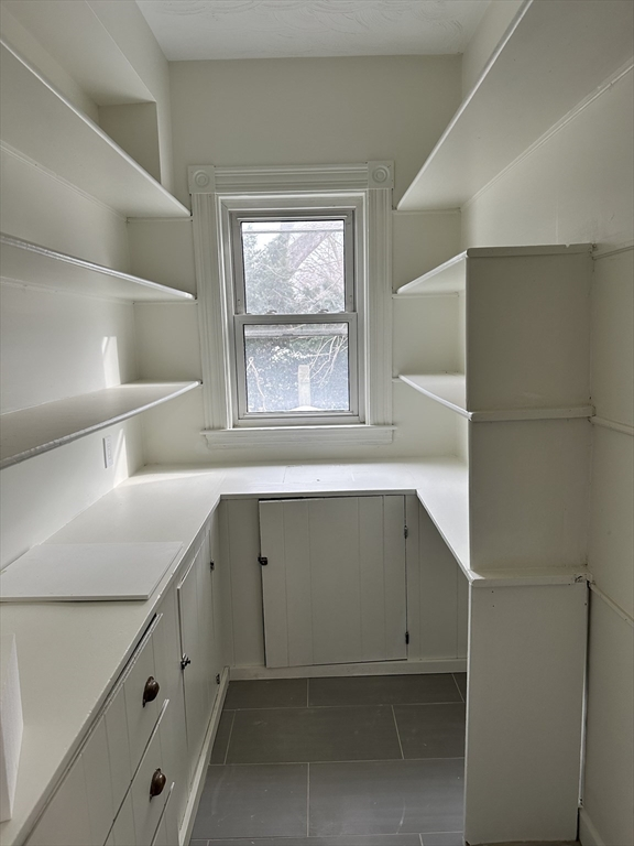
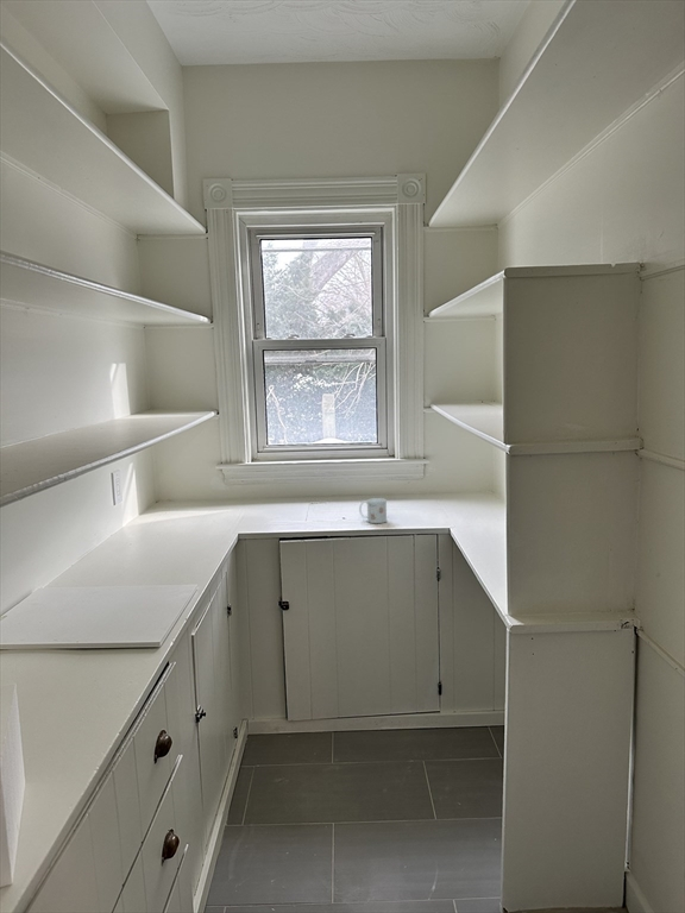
+ mug [358,497,388,524]
